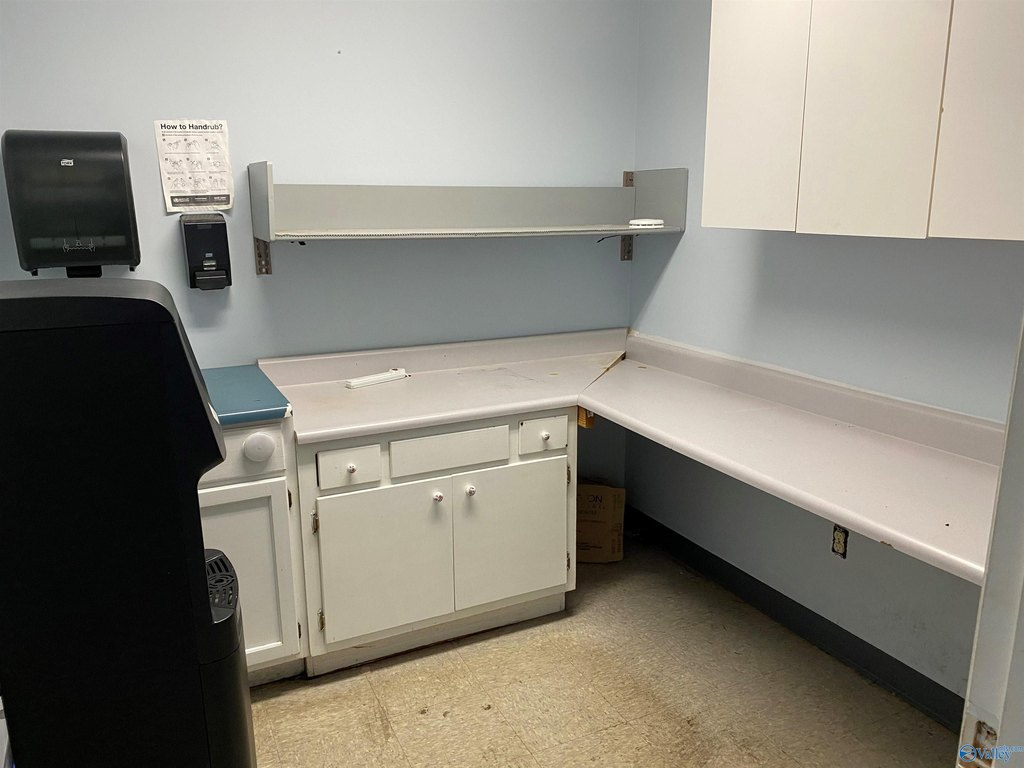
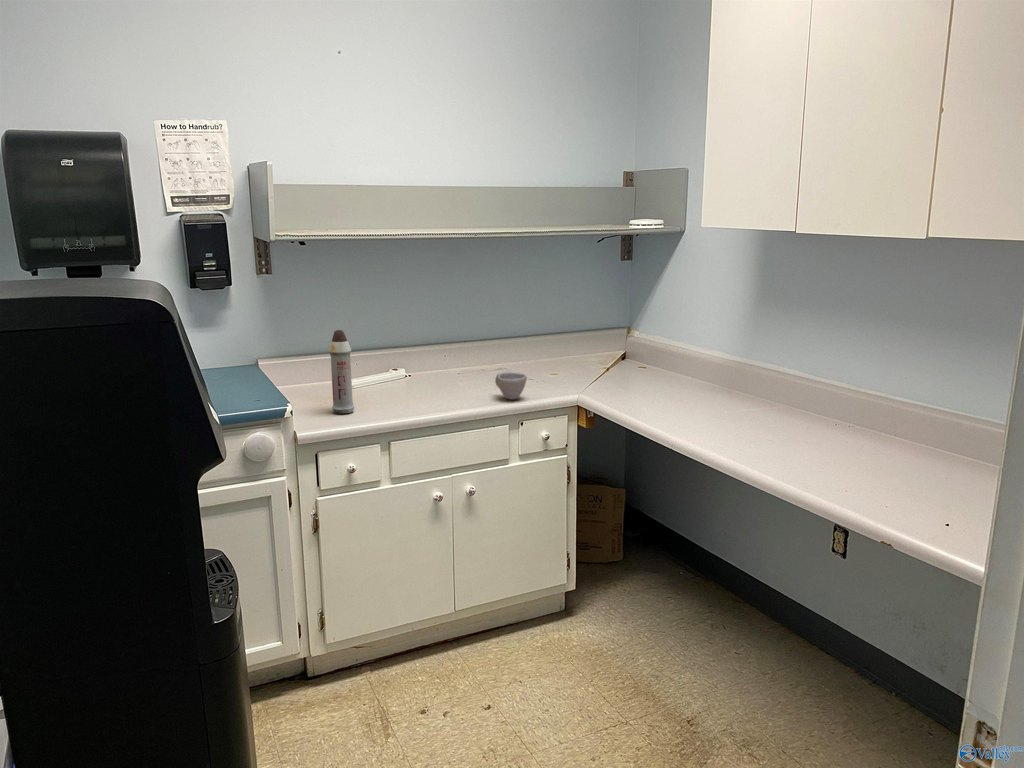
+ spray bottle [328,329,355,414]
+ cup [494,371,528,401]
